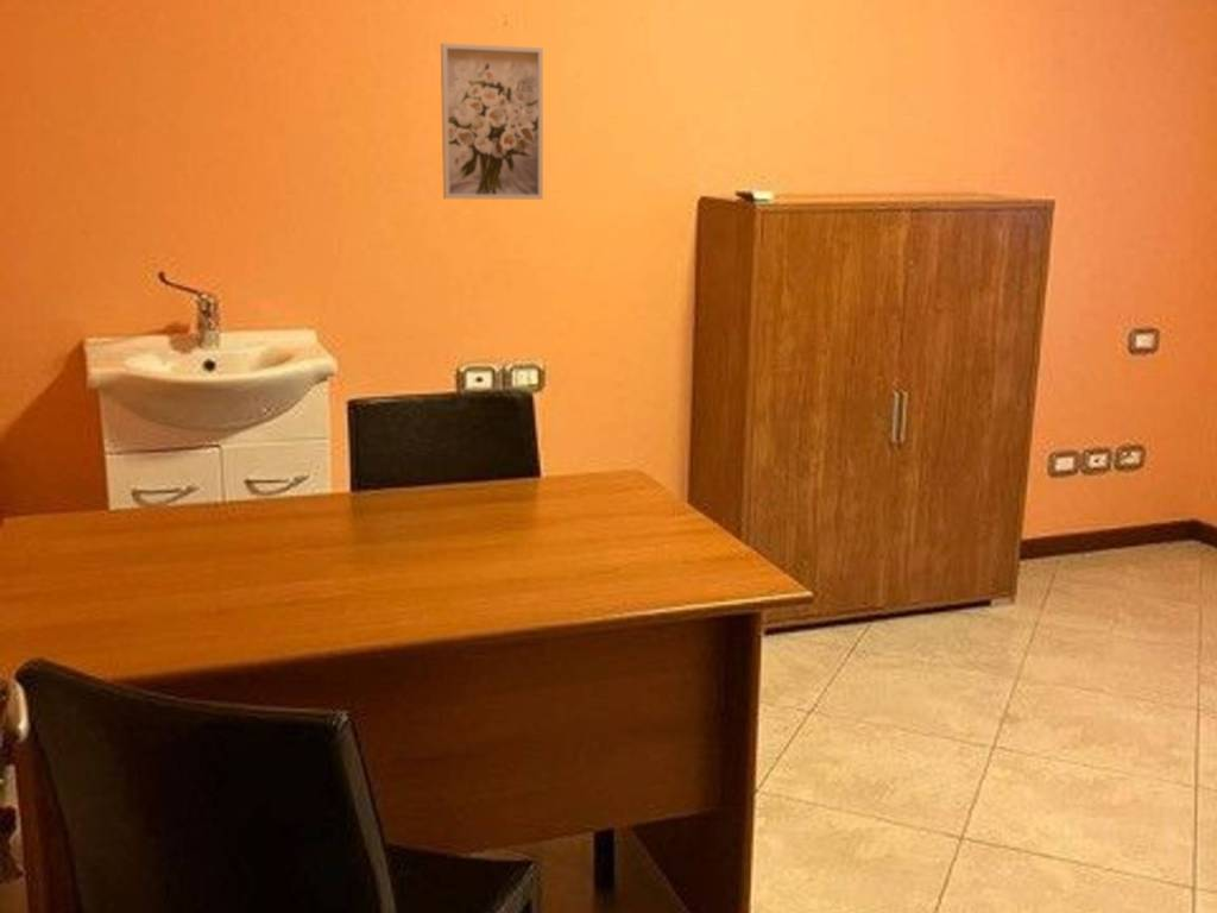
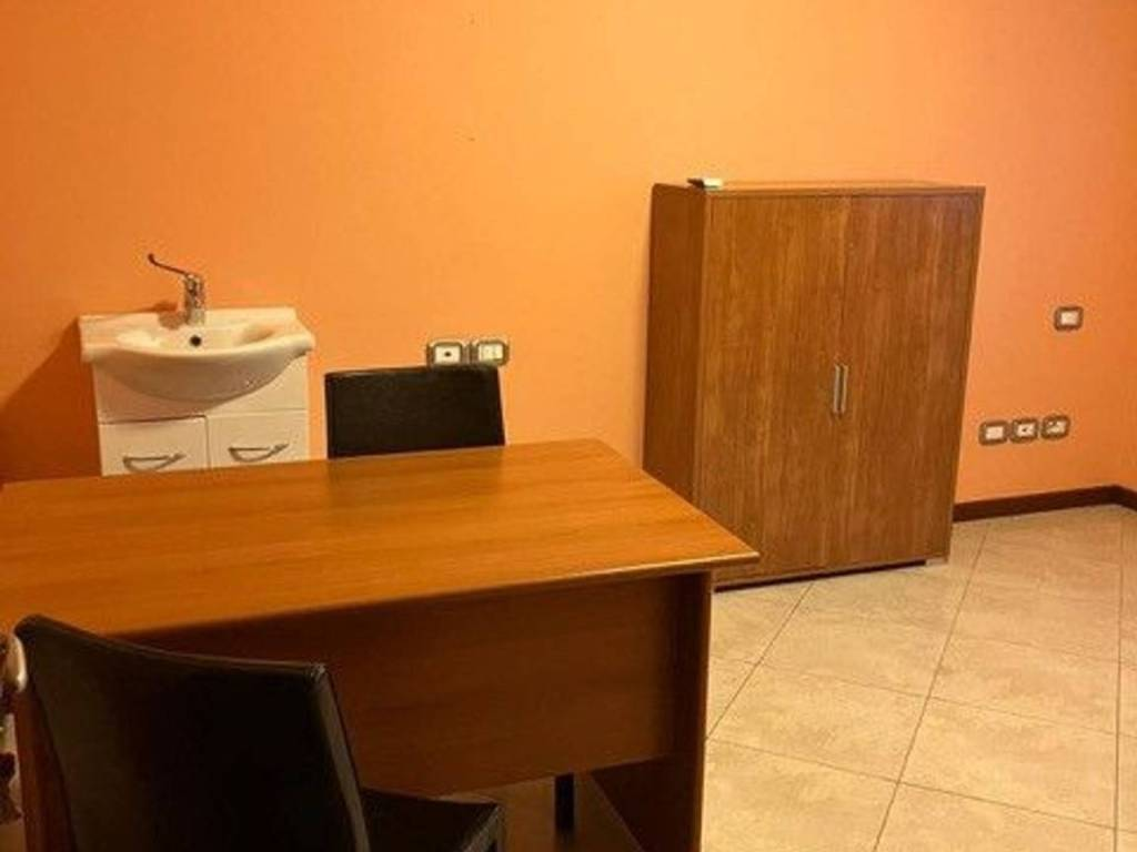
- wall art [440,42,544,201]
